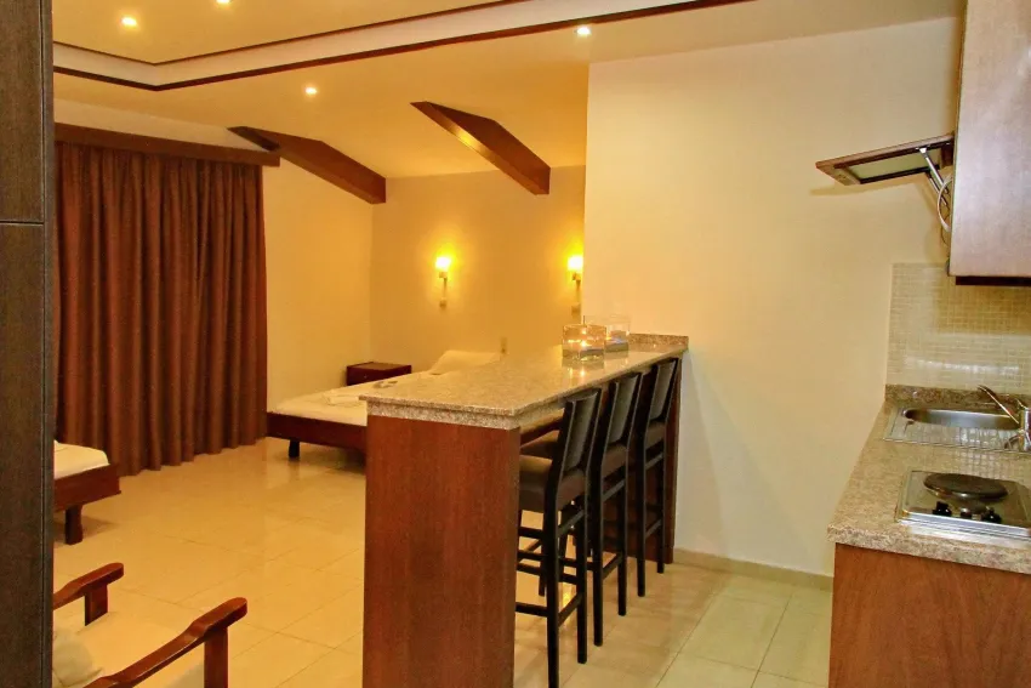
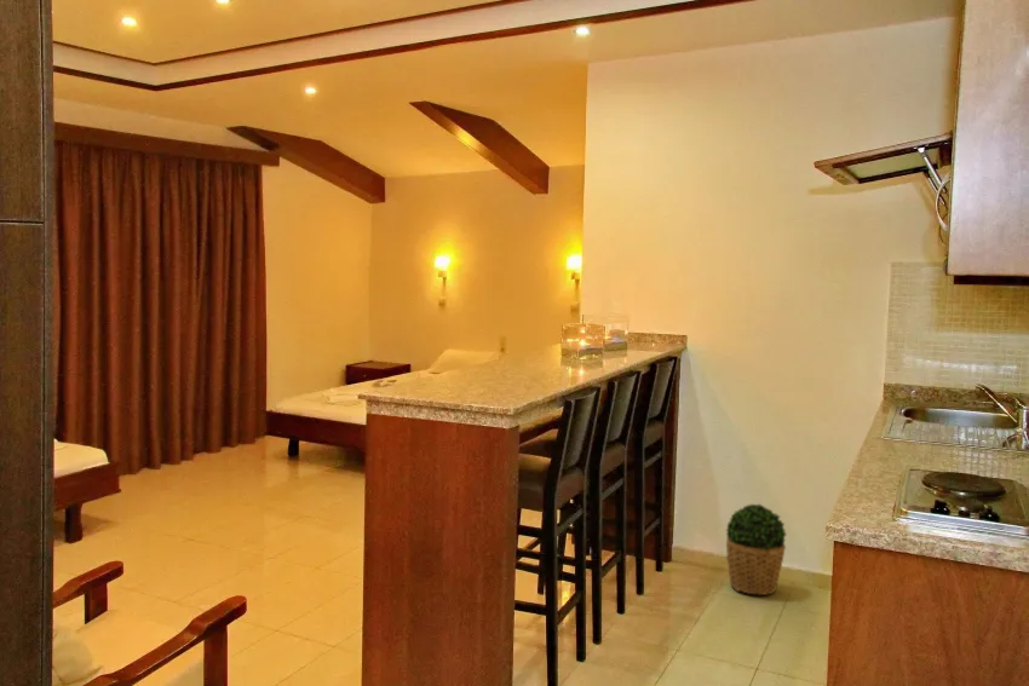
+ potted plant [725,503,787,596]
